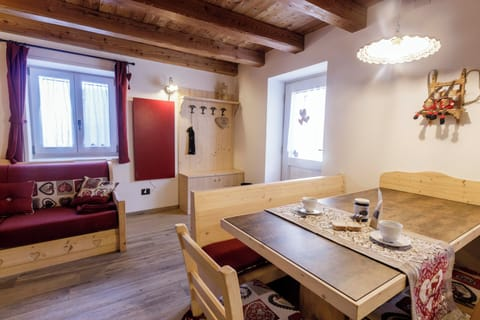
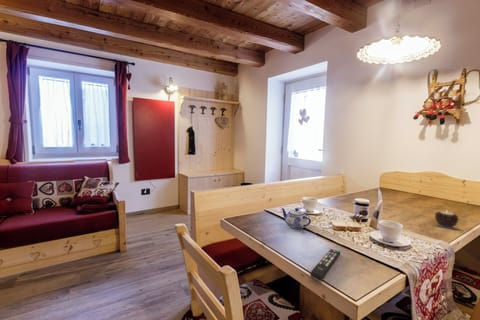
+ teapot [280,207,312,230]
+ candle [434,210,460,229]
+ remote control [309,248,341,281]
